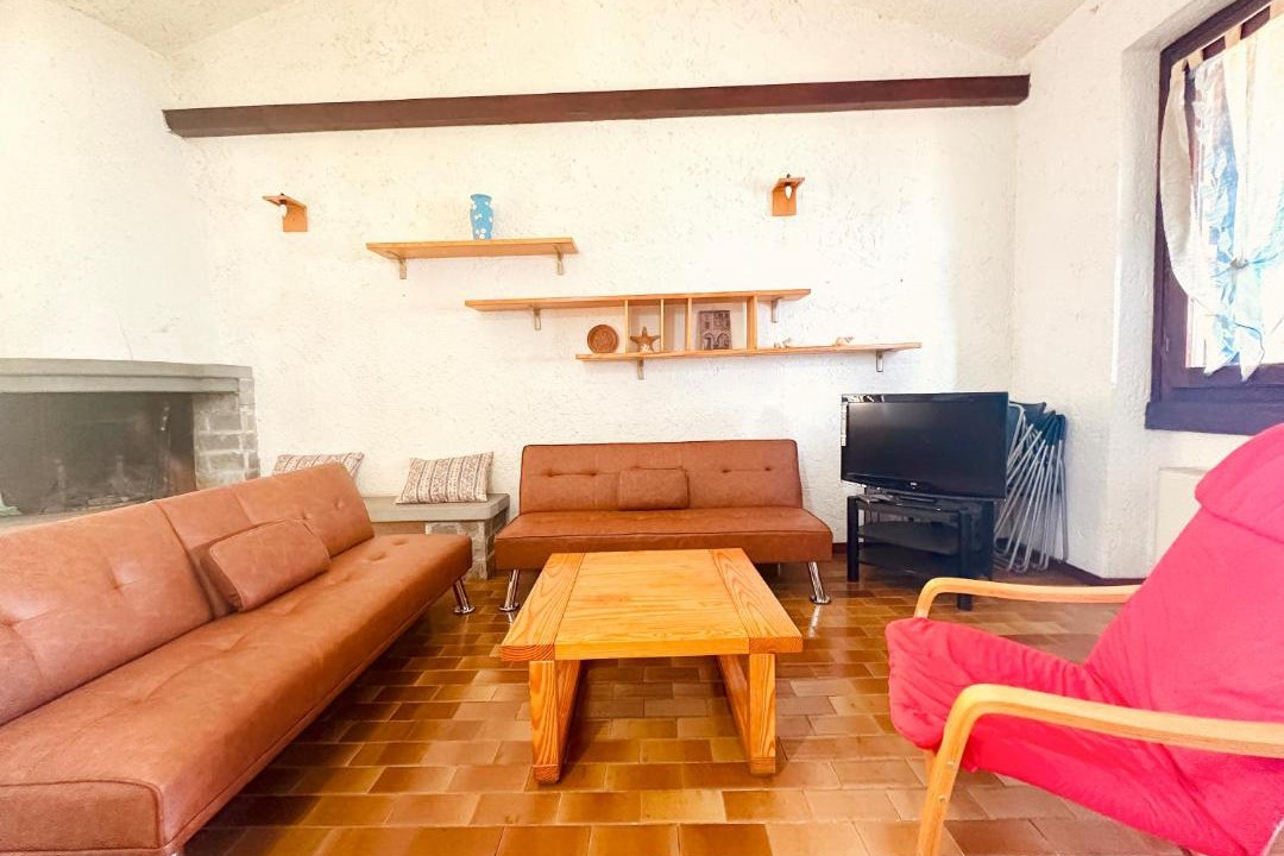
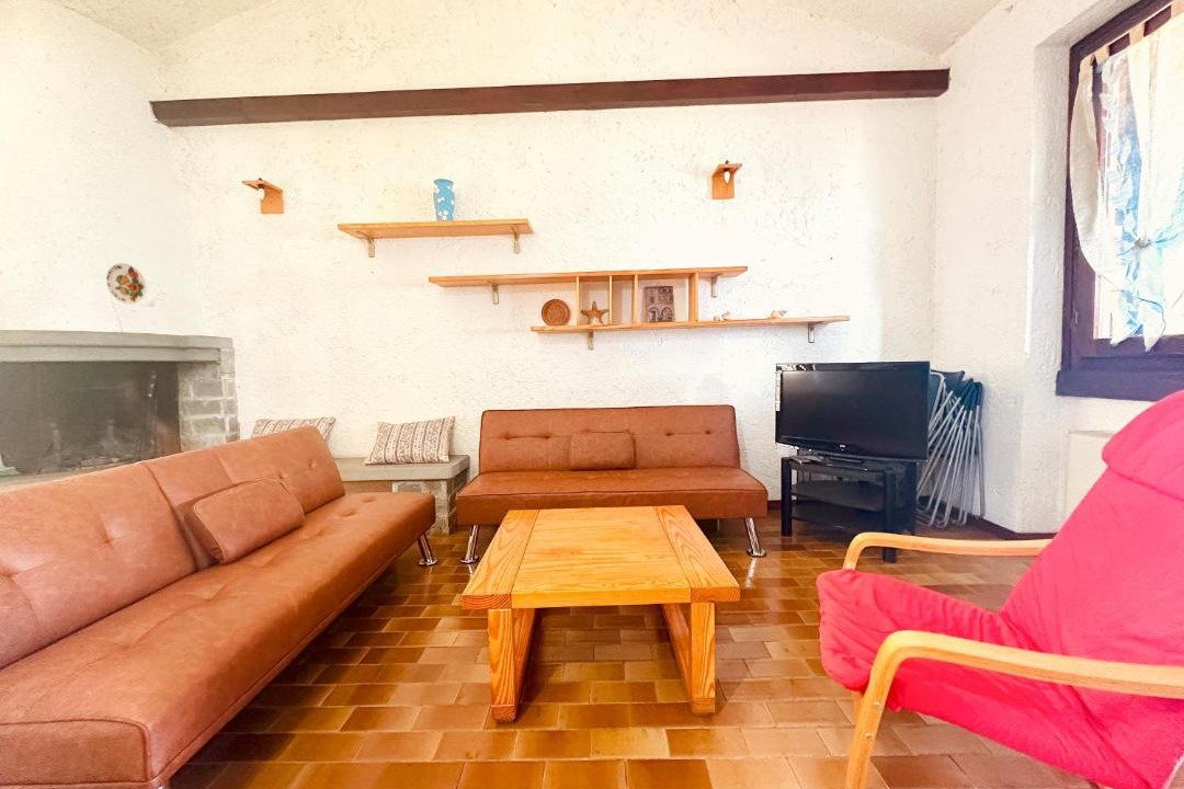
+ decorative plate [105,262,148,306]
